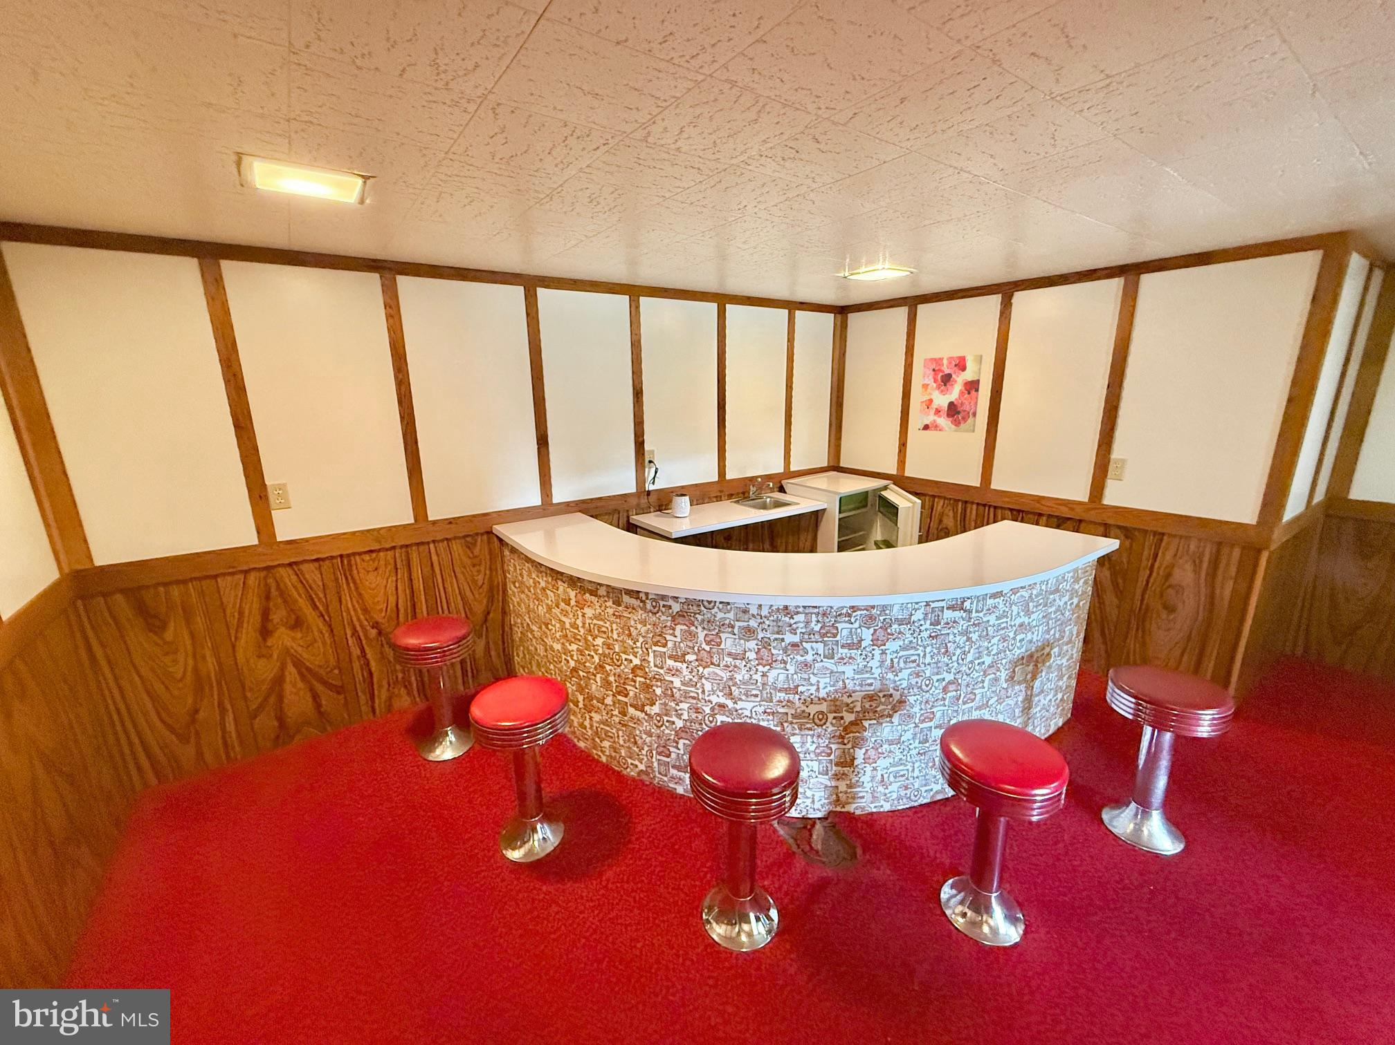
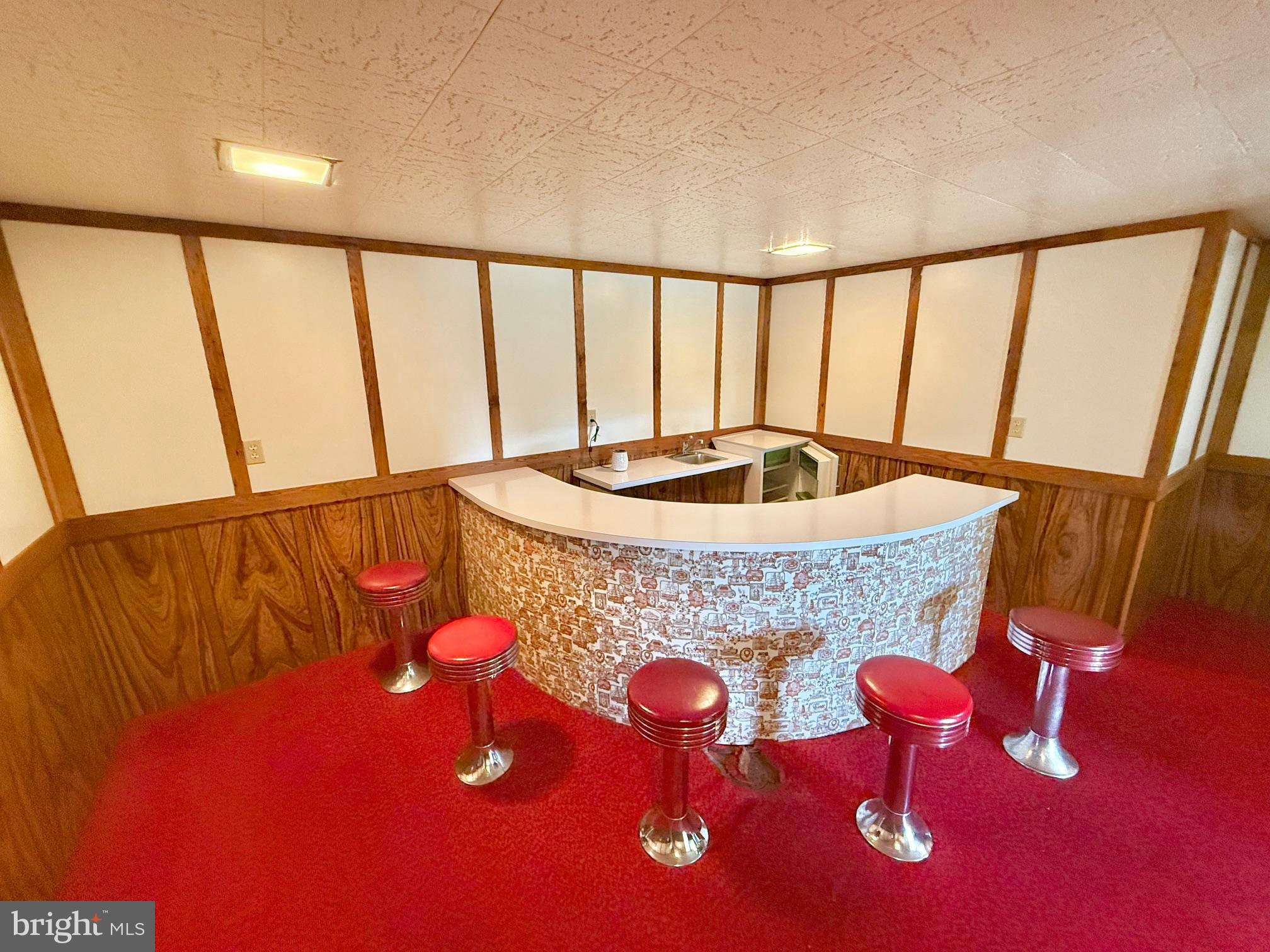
- wall art [917,353,983,434]
